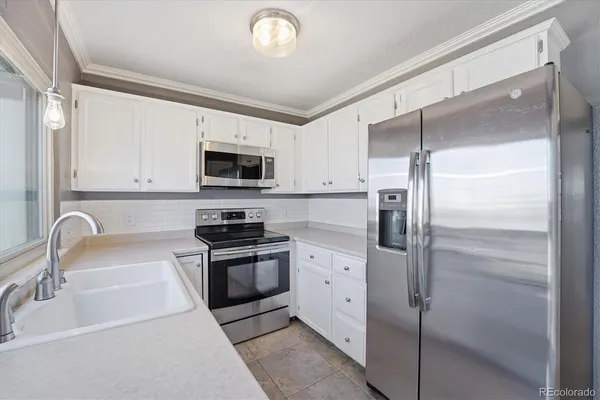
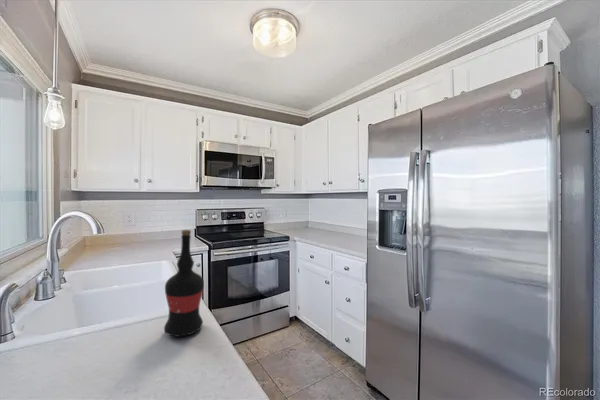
+ wine bottle [163,229,205,338]
